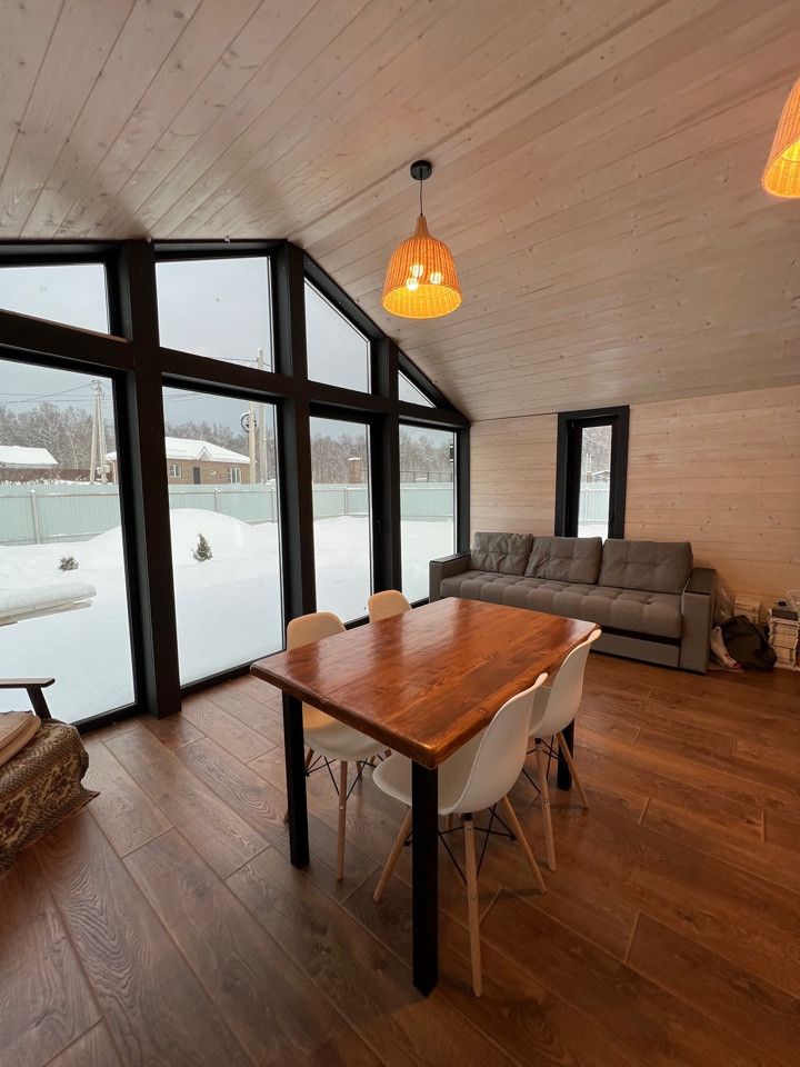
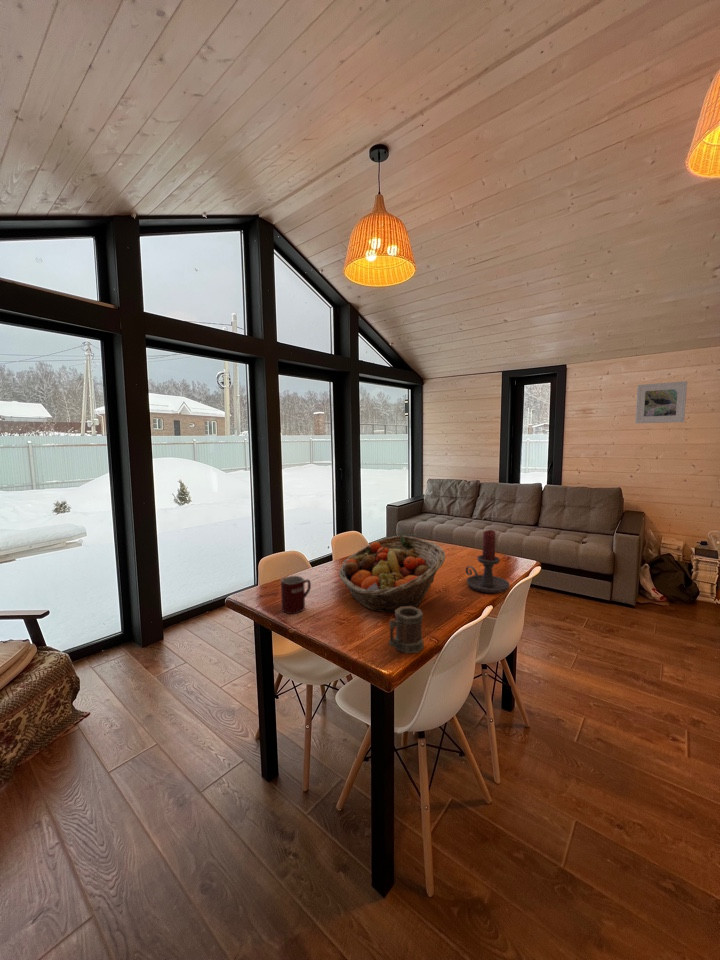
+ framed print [634,380,688,424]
+ mug [280,575,312,615]
+ fruit basket [338,535,446,613]
+ mug [388,606,425,654]
+ candle holder [464,529,511,594]
